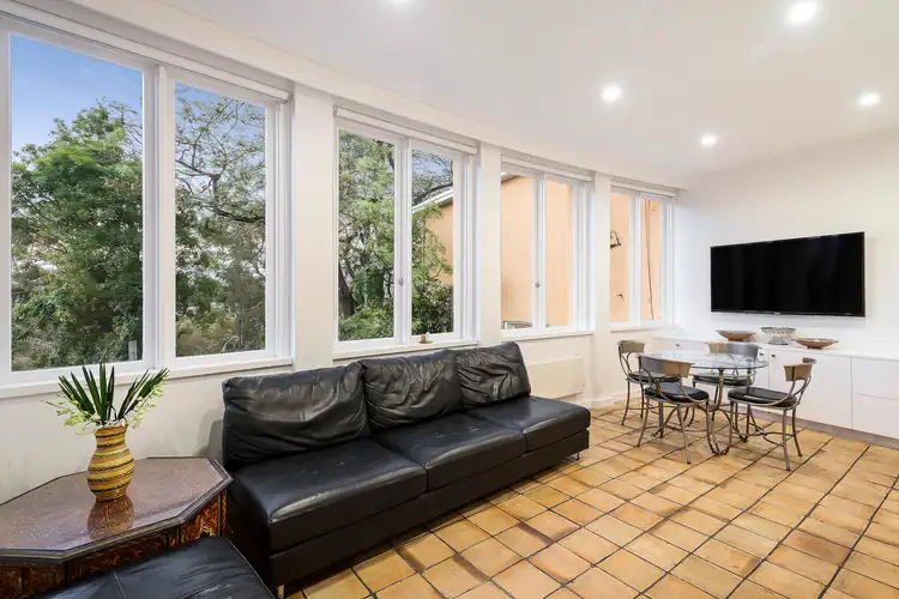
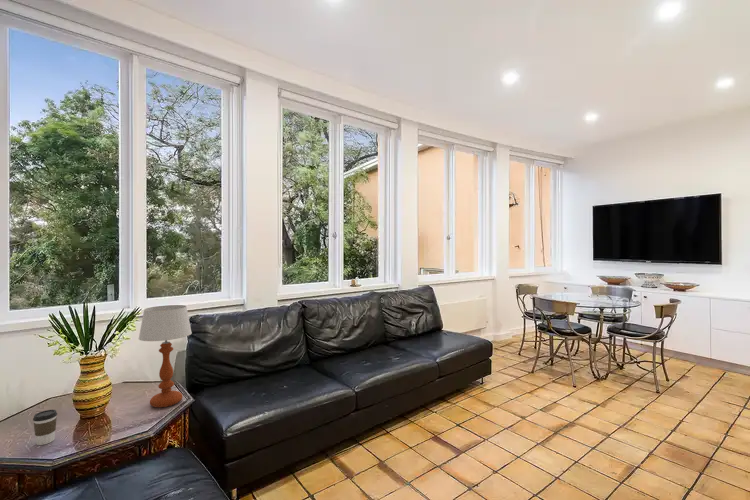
+ coffee cup [32,409,58,446]
+ table lamp [137,304,193,409]
